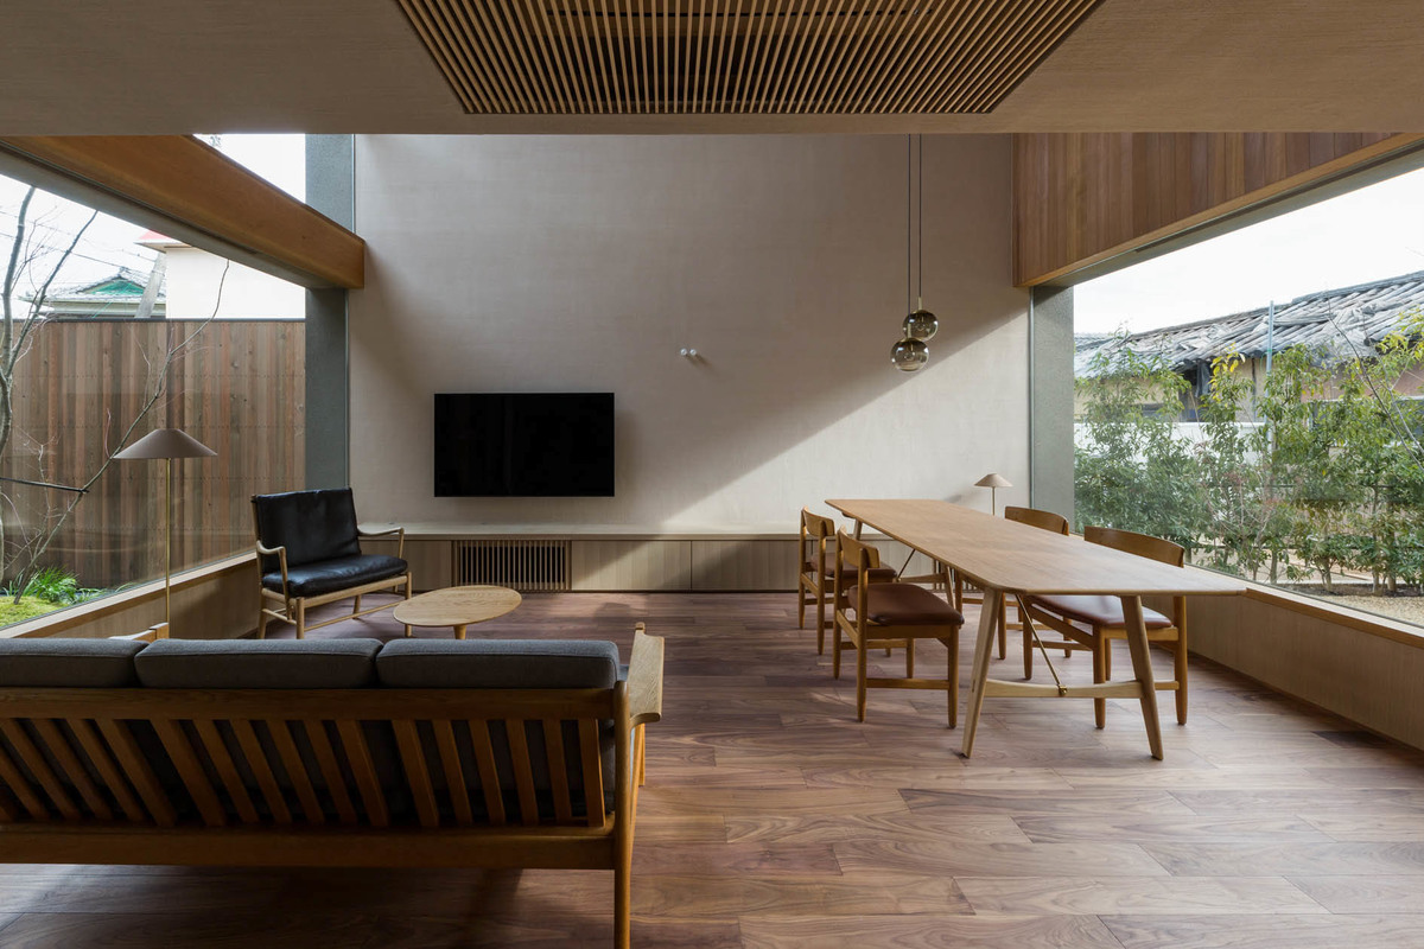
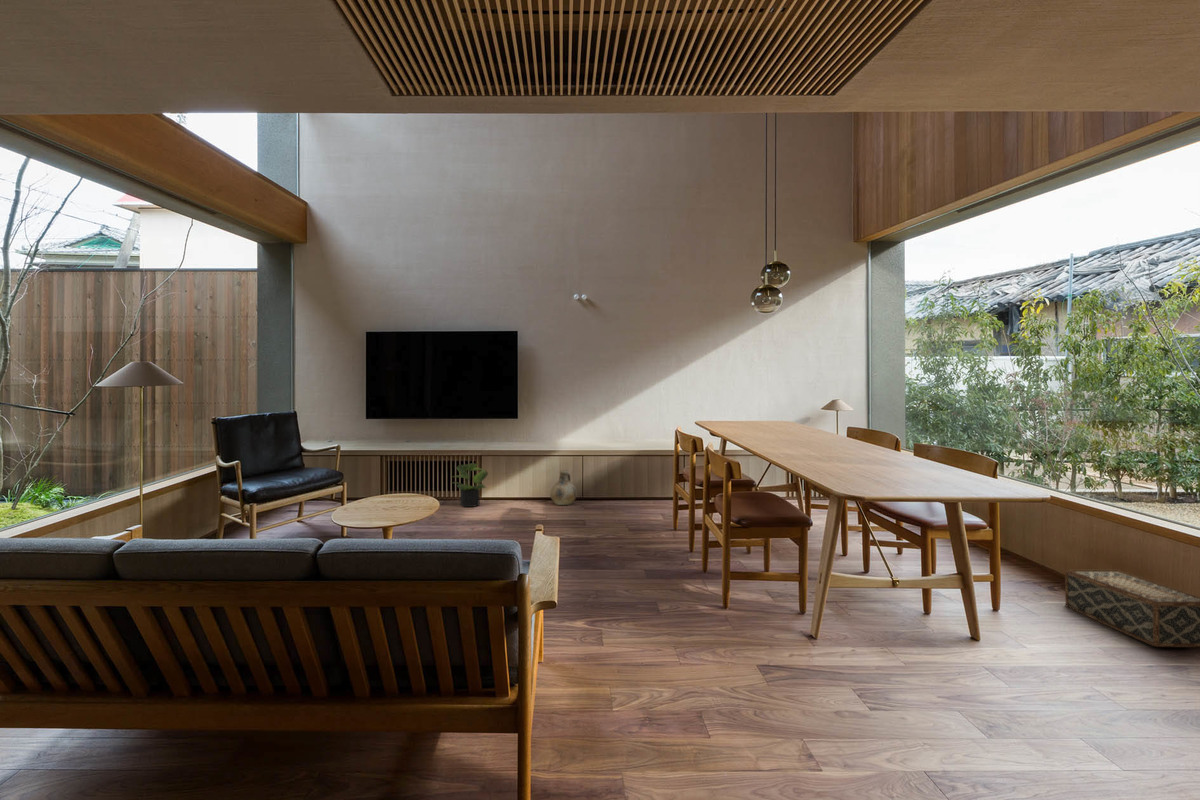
+ woven basket [1064,569,1200,648]
+ ceramic jug [549,470,578,506]
+ potted plant [450,462,489,508]
